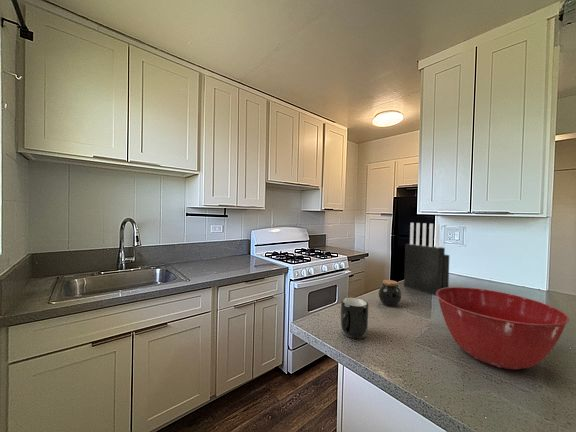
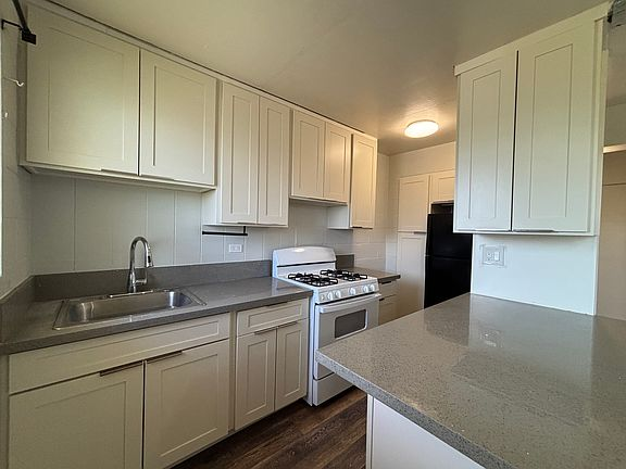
- mixing bowl [436,286,570,370]
- knife block [403,222,450,297]
- jar [378,279,402,308]
- mug [340,296,369,340]
